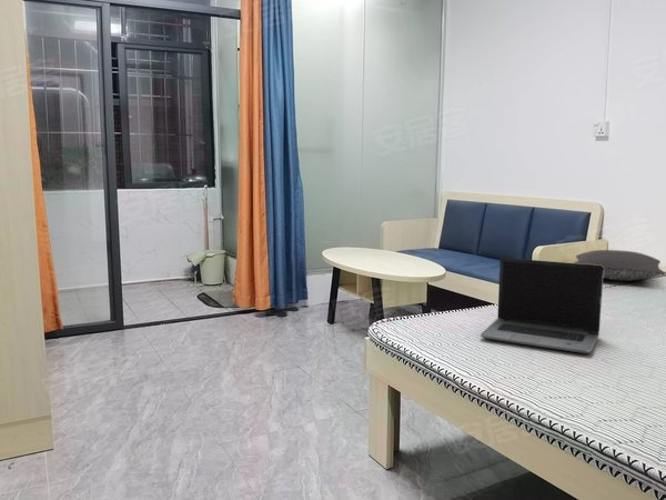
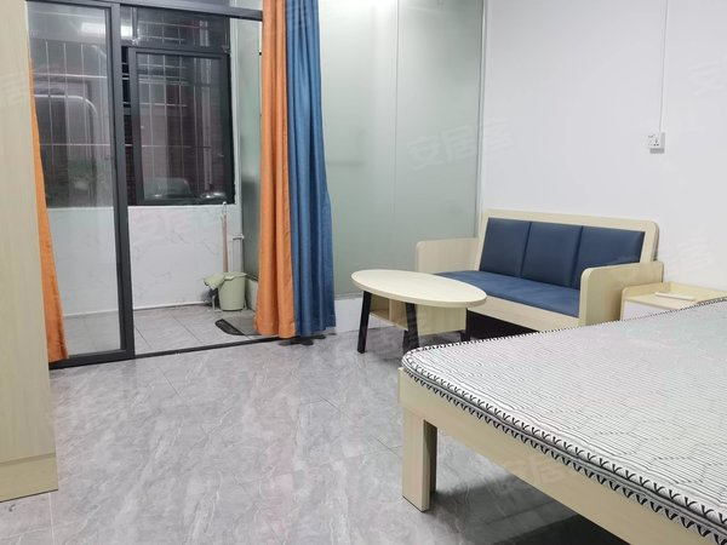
- laptop computer [480,257,604,354]
- pillow [574,249,666,282]
